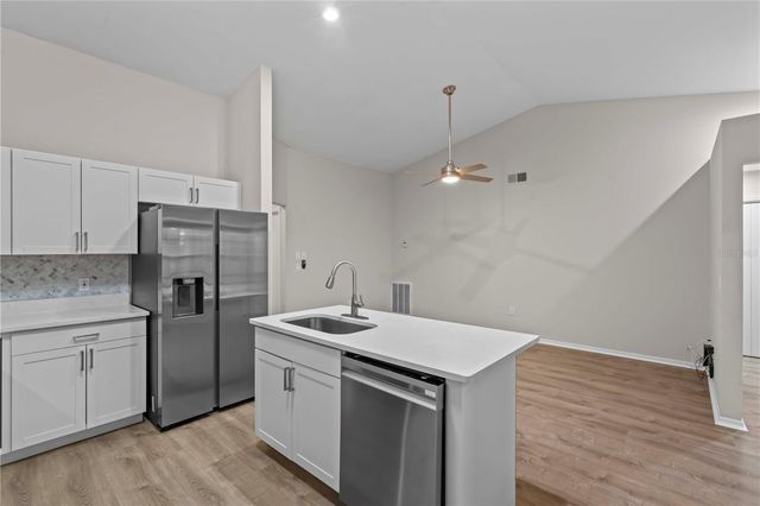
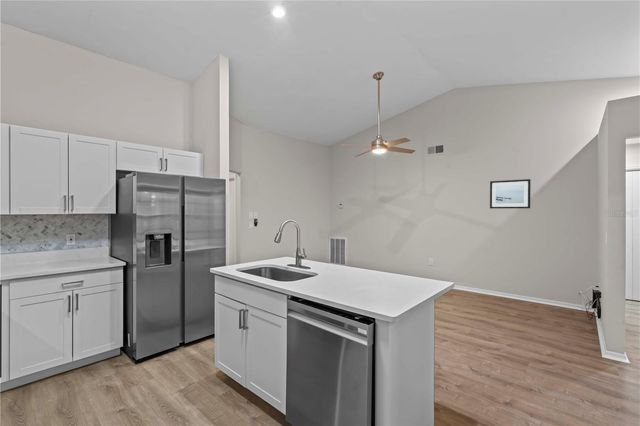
+ wall art [489,178,532,209]
